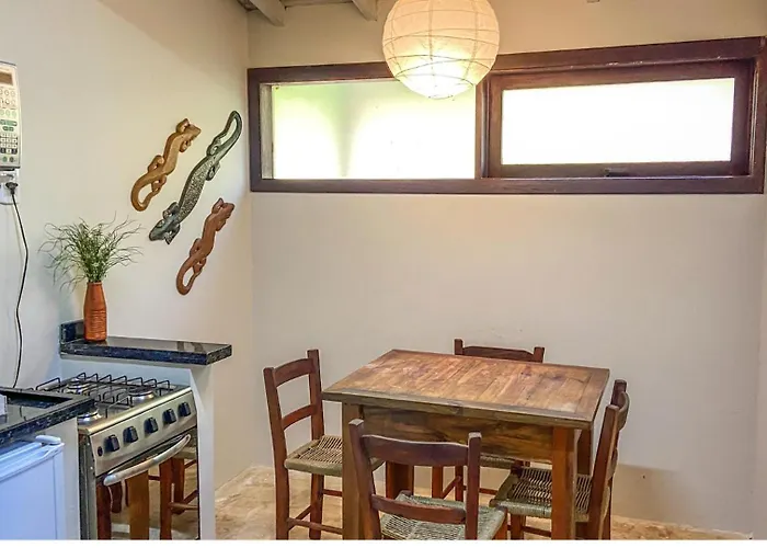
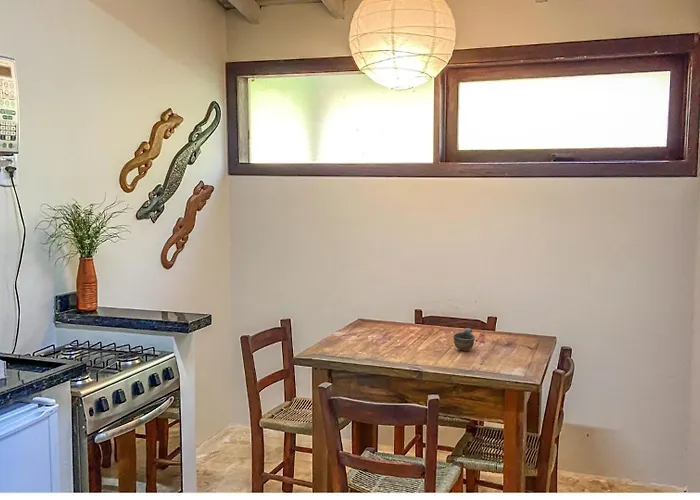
+ cup [452,327,476,352]
